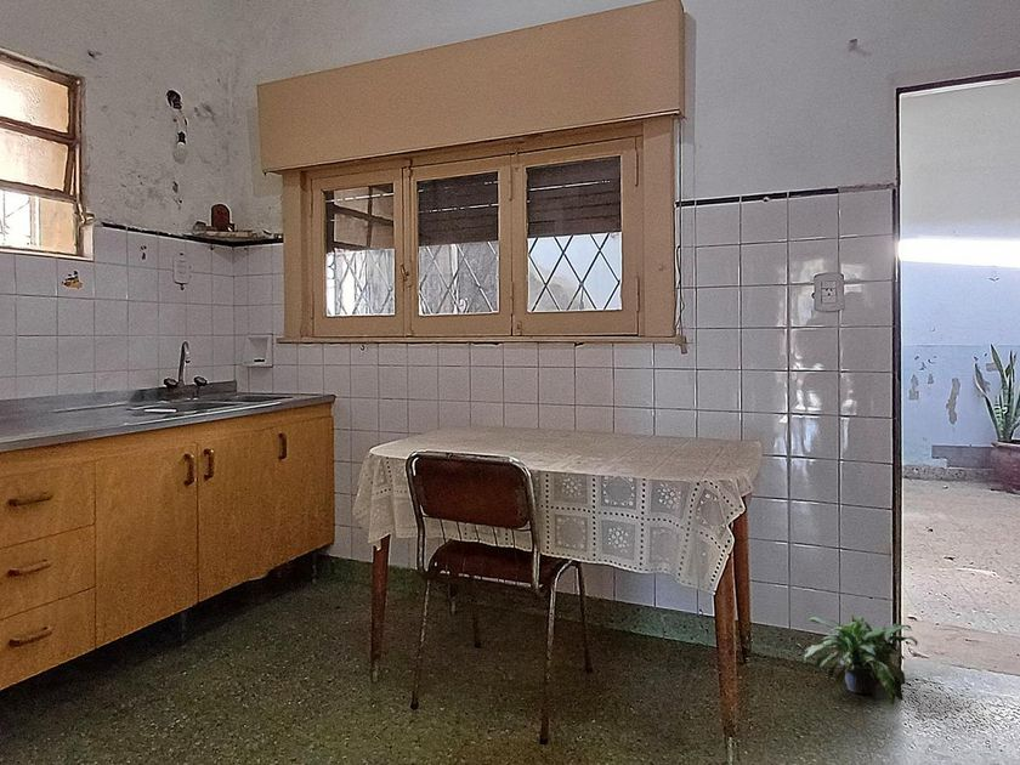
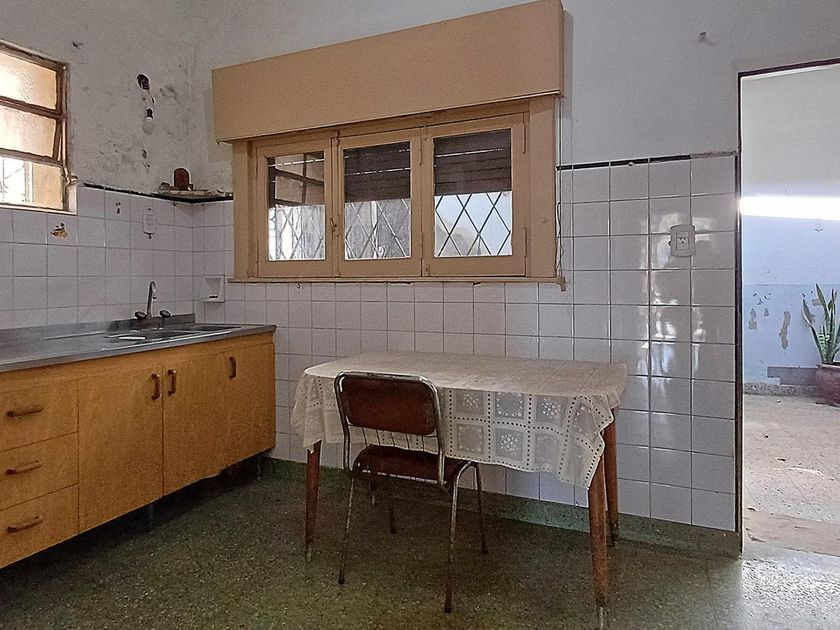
- potted plant [803,613,919,706]
